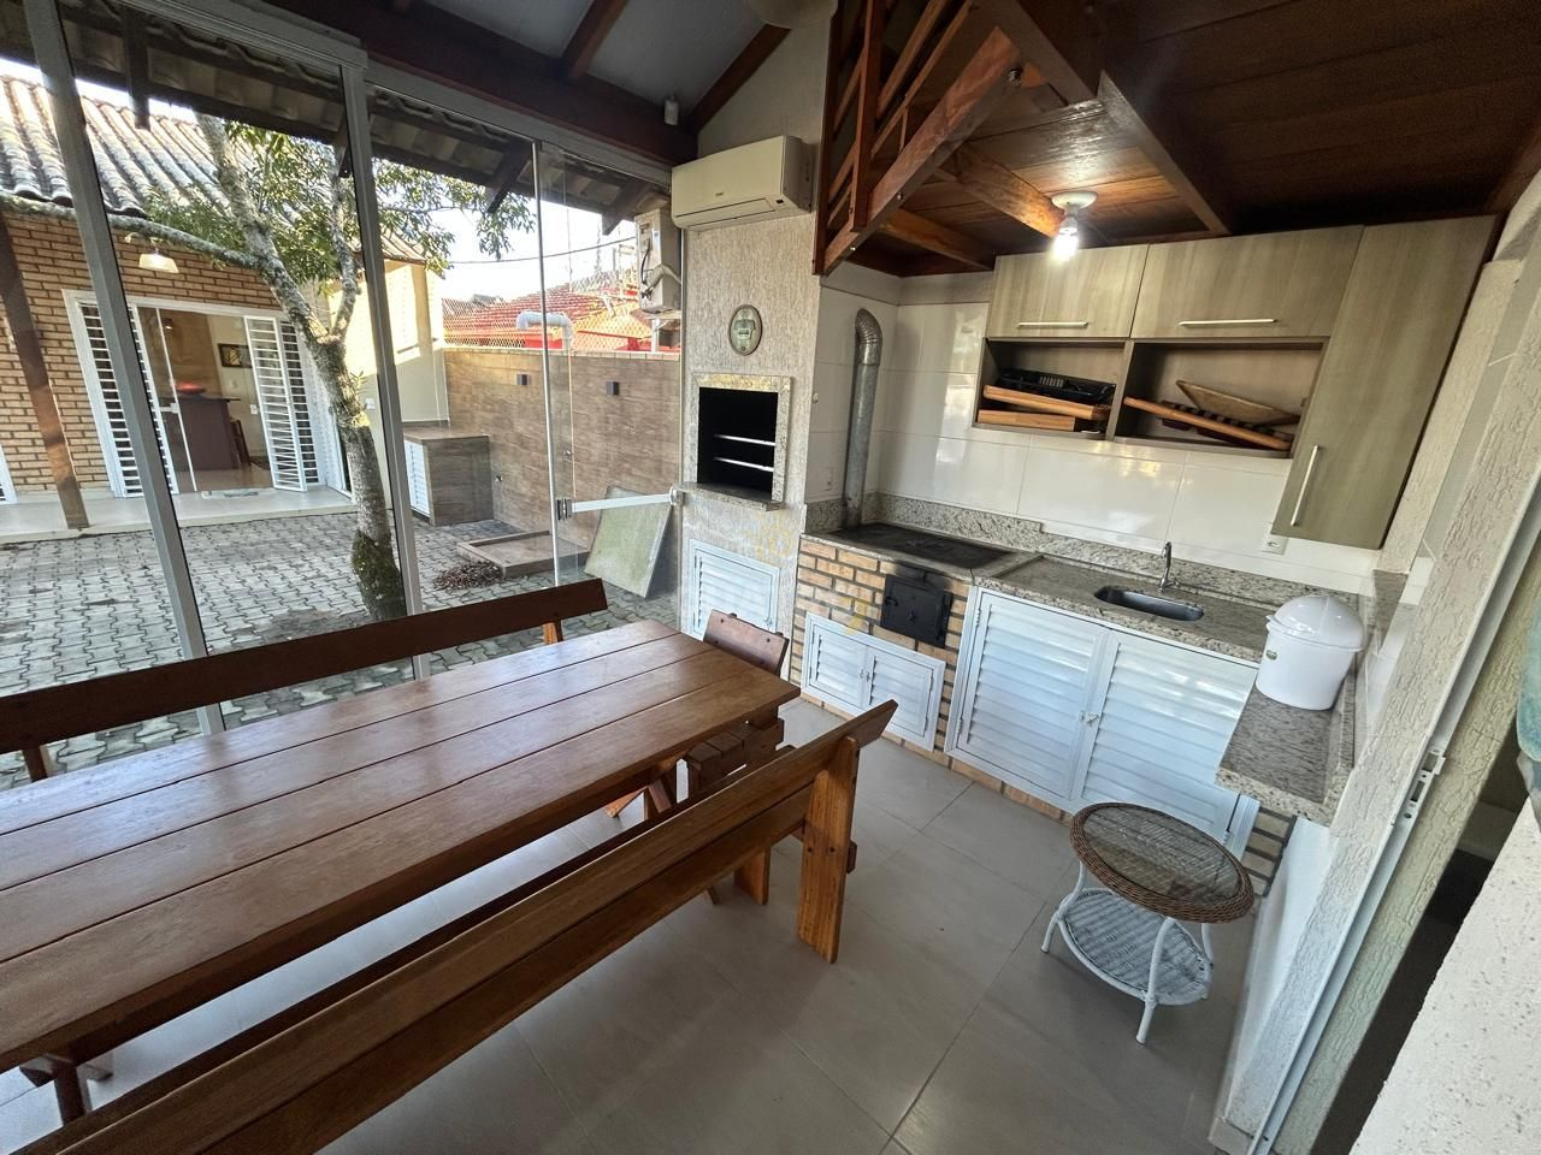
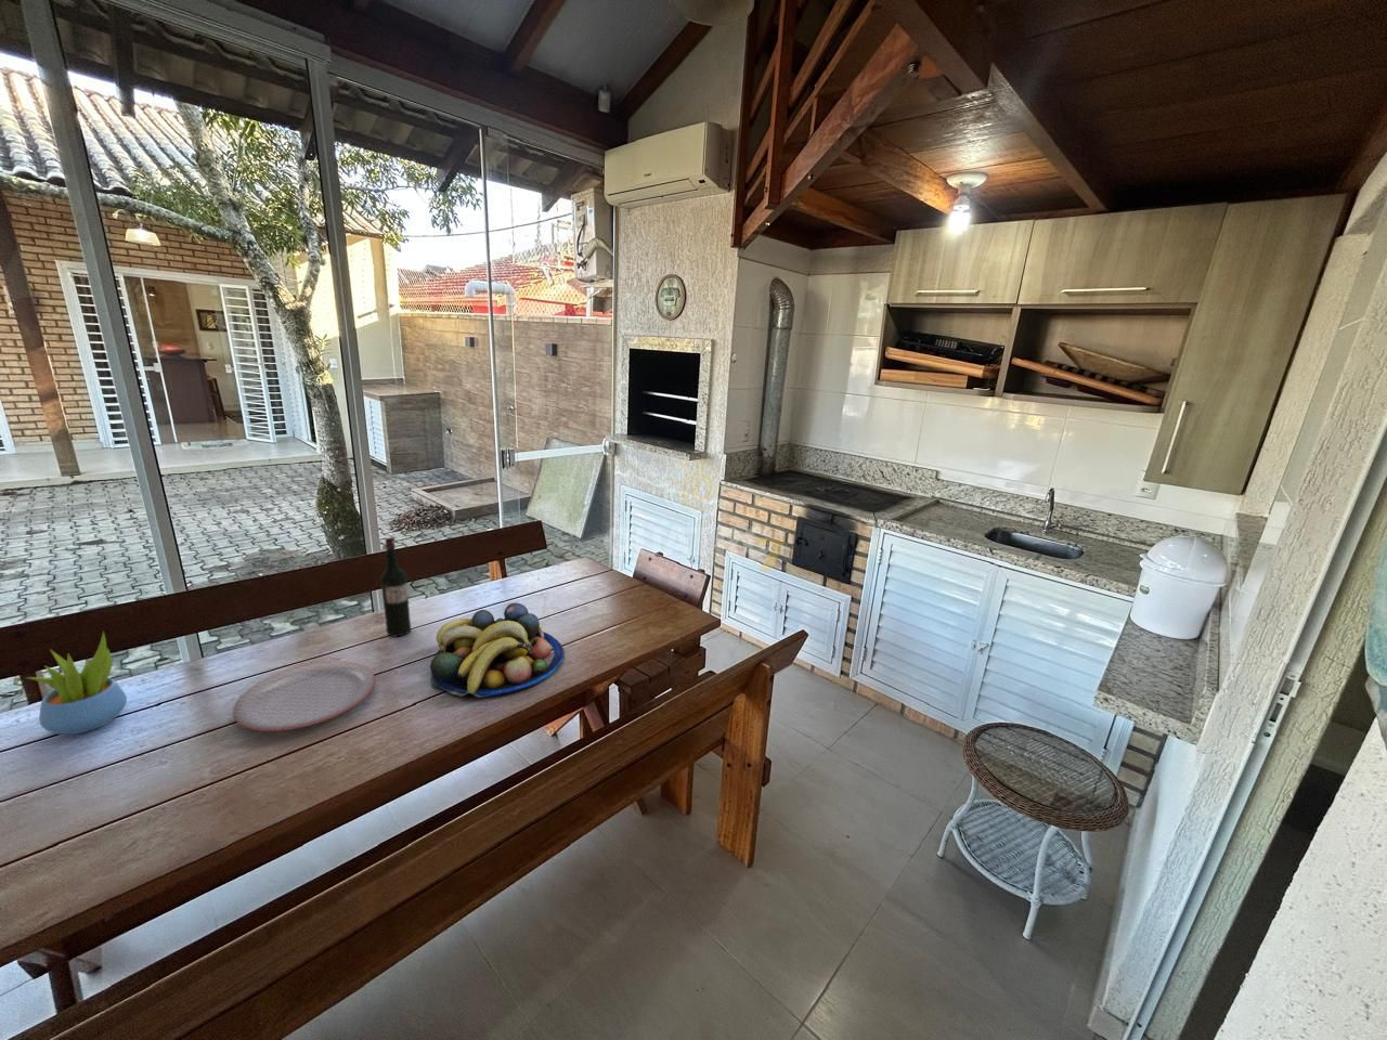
+ wine bottle [379,535,412,637]
+ plate [232,660,376,732]
+ succulent plant [27,630,128,735]
+ fruit bowl [429,602,566,699]
